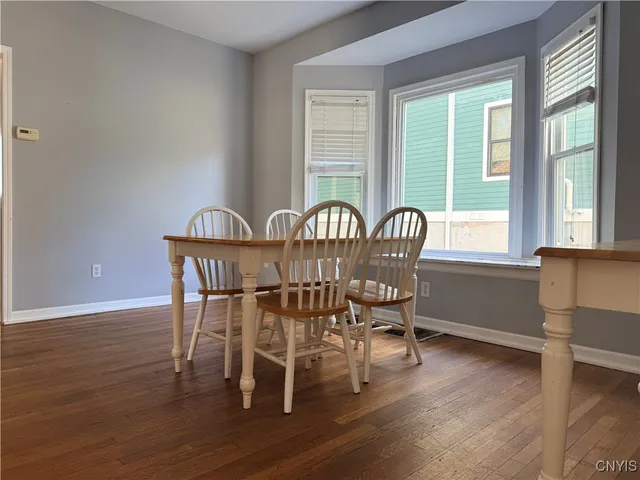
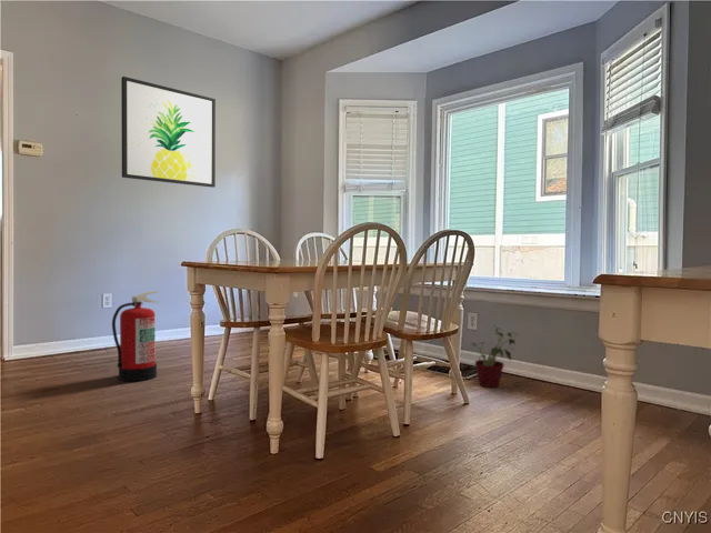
+ potted plant [470,323,519,389]
+ fire extinguisher [111,290,161,382]
+ wall art [120,76,217,189]
